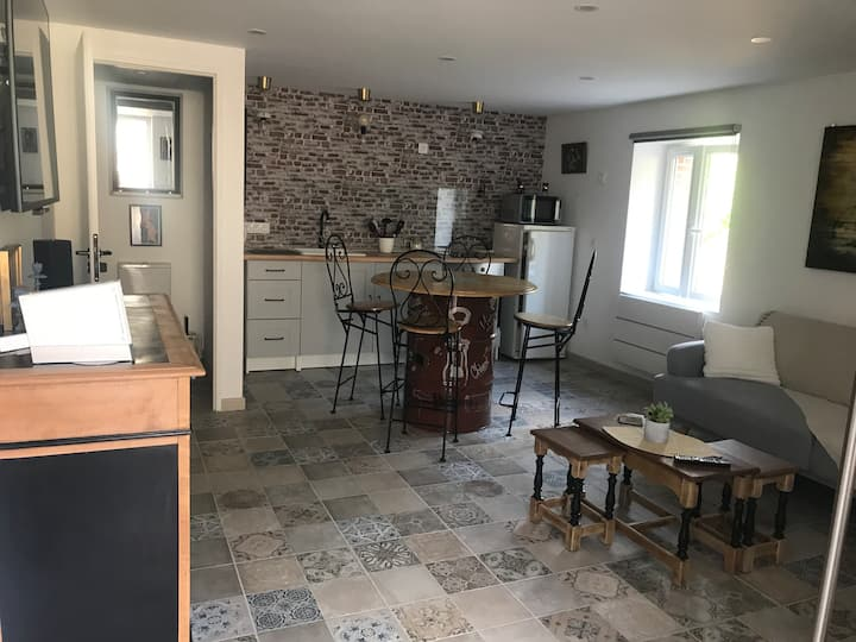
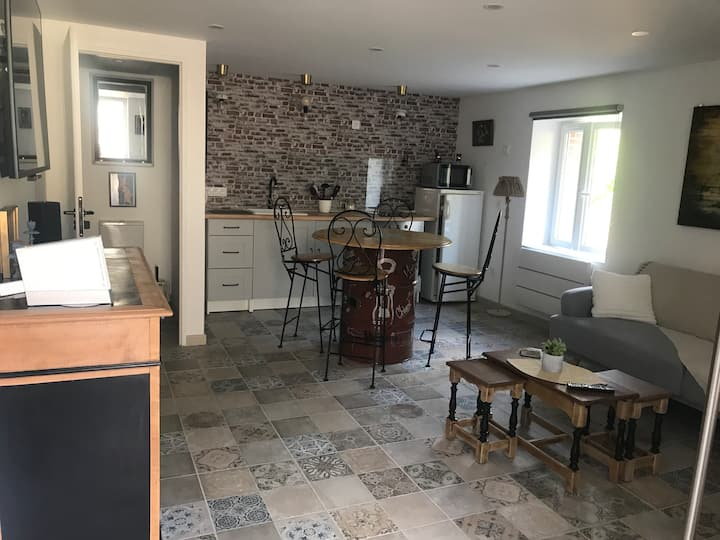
+ floor lamp [485,175,525,317]
